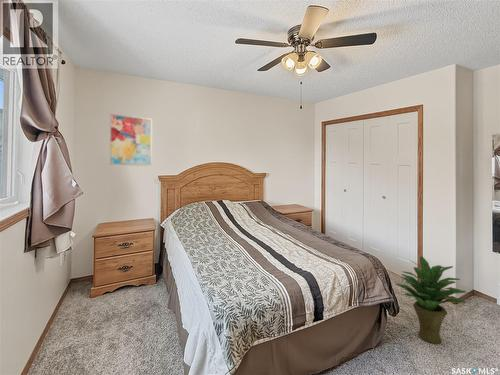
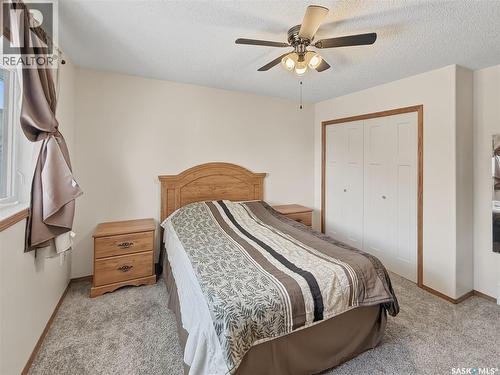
- potted plant [395,256,467,344]
- wall art [109,113,153,167]
